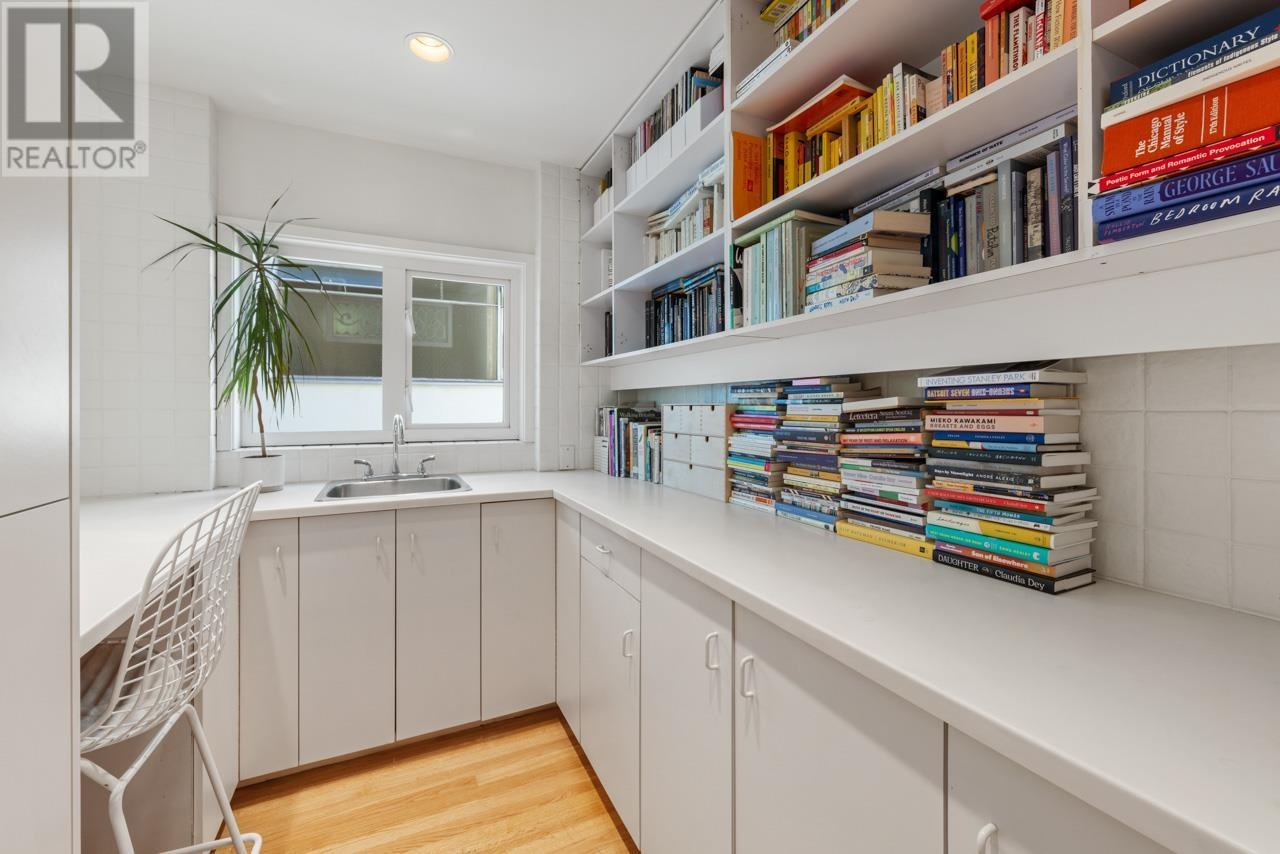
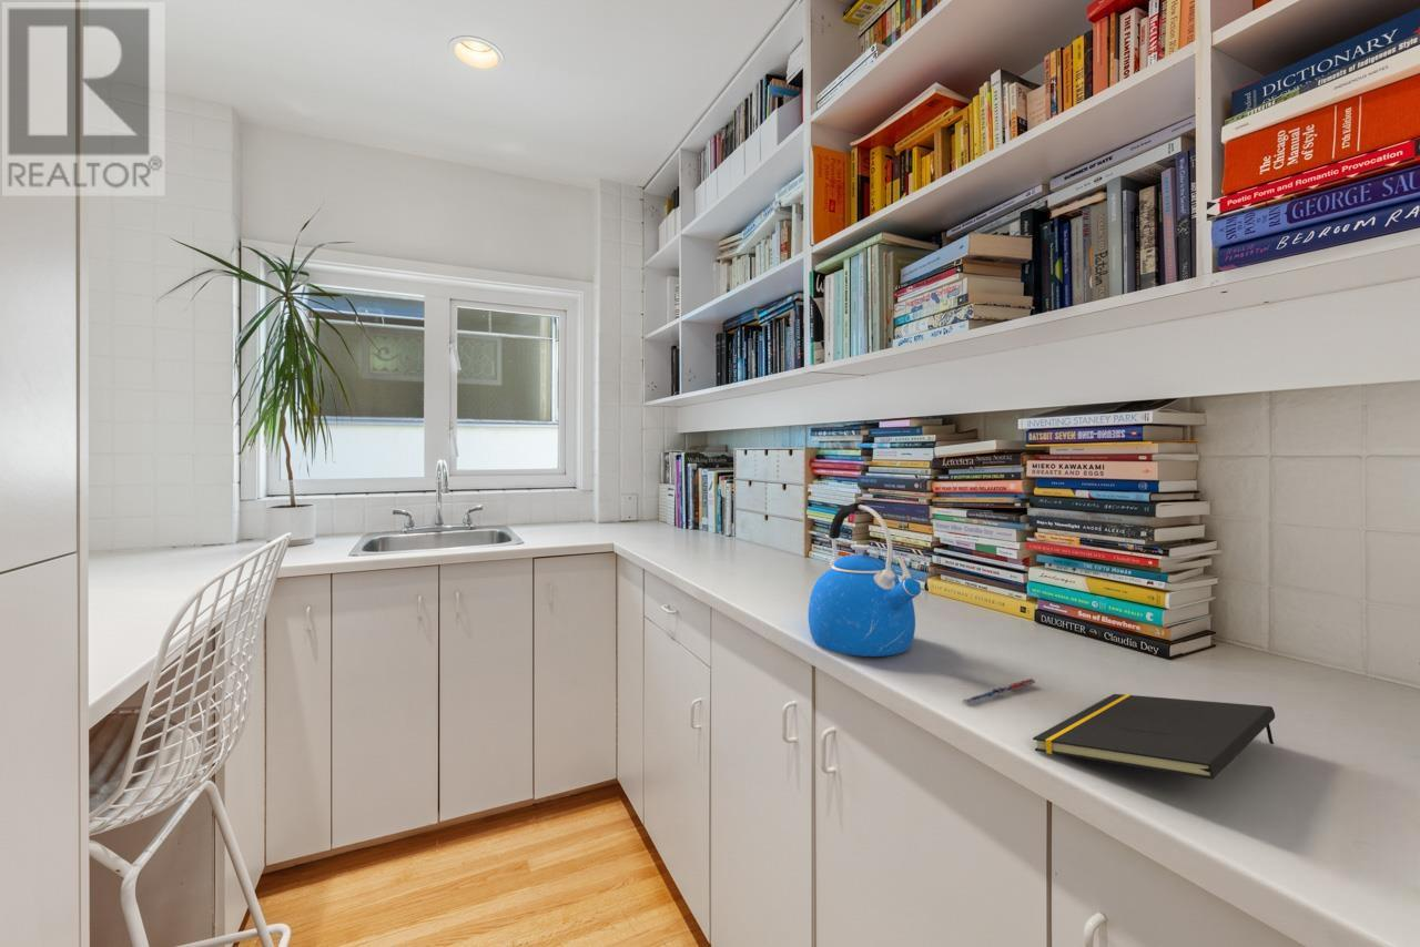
+ kettle [808,502,922,658]
+ pen [962,678,1037,704]
+ notepad [1032,693,1276,781]
